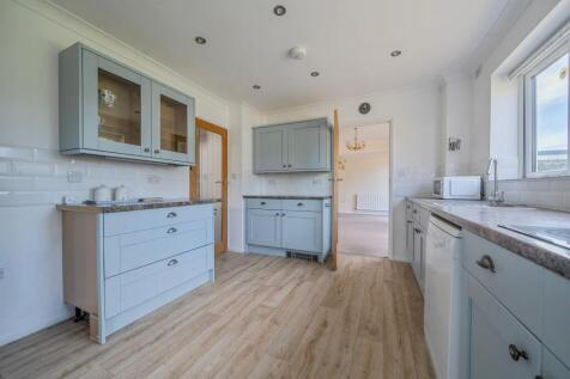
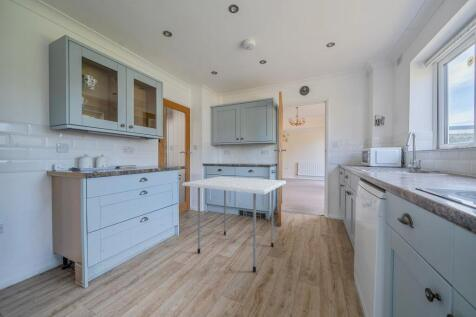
+ dining table [181,175,287,273]
